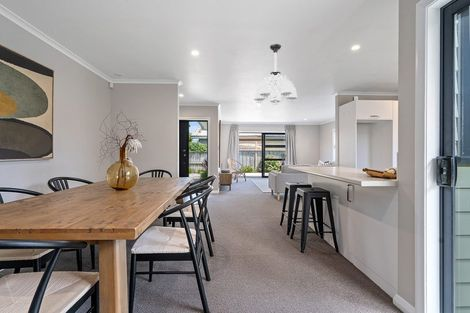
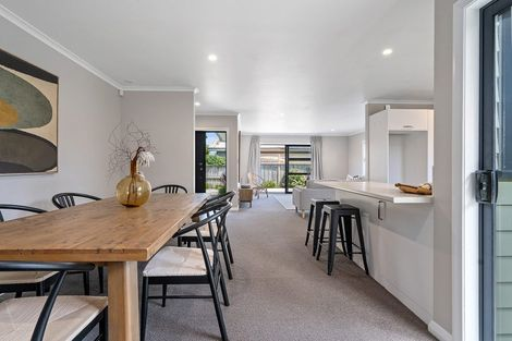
- chandelier [253,43,298,106]
